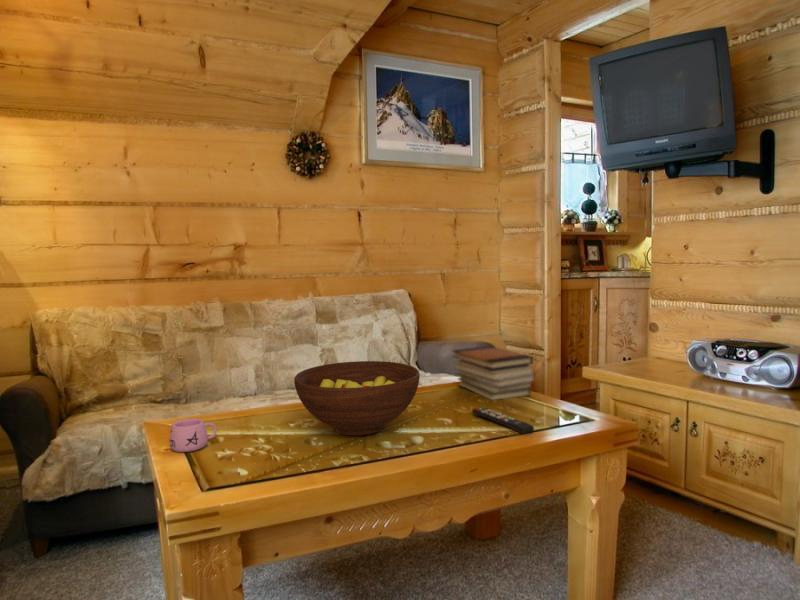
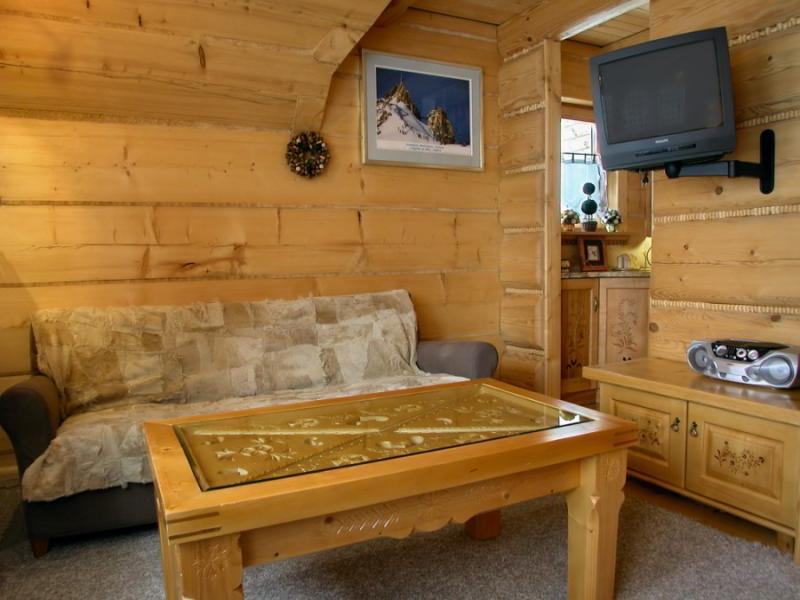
- remote control [471,406,535,435]
- fruit bowl [293,360,421,437]
- mug [169,417,218,453]
- book stack [451,345,535,401]
